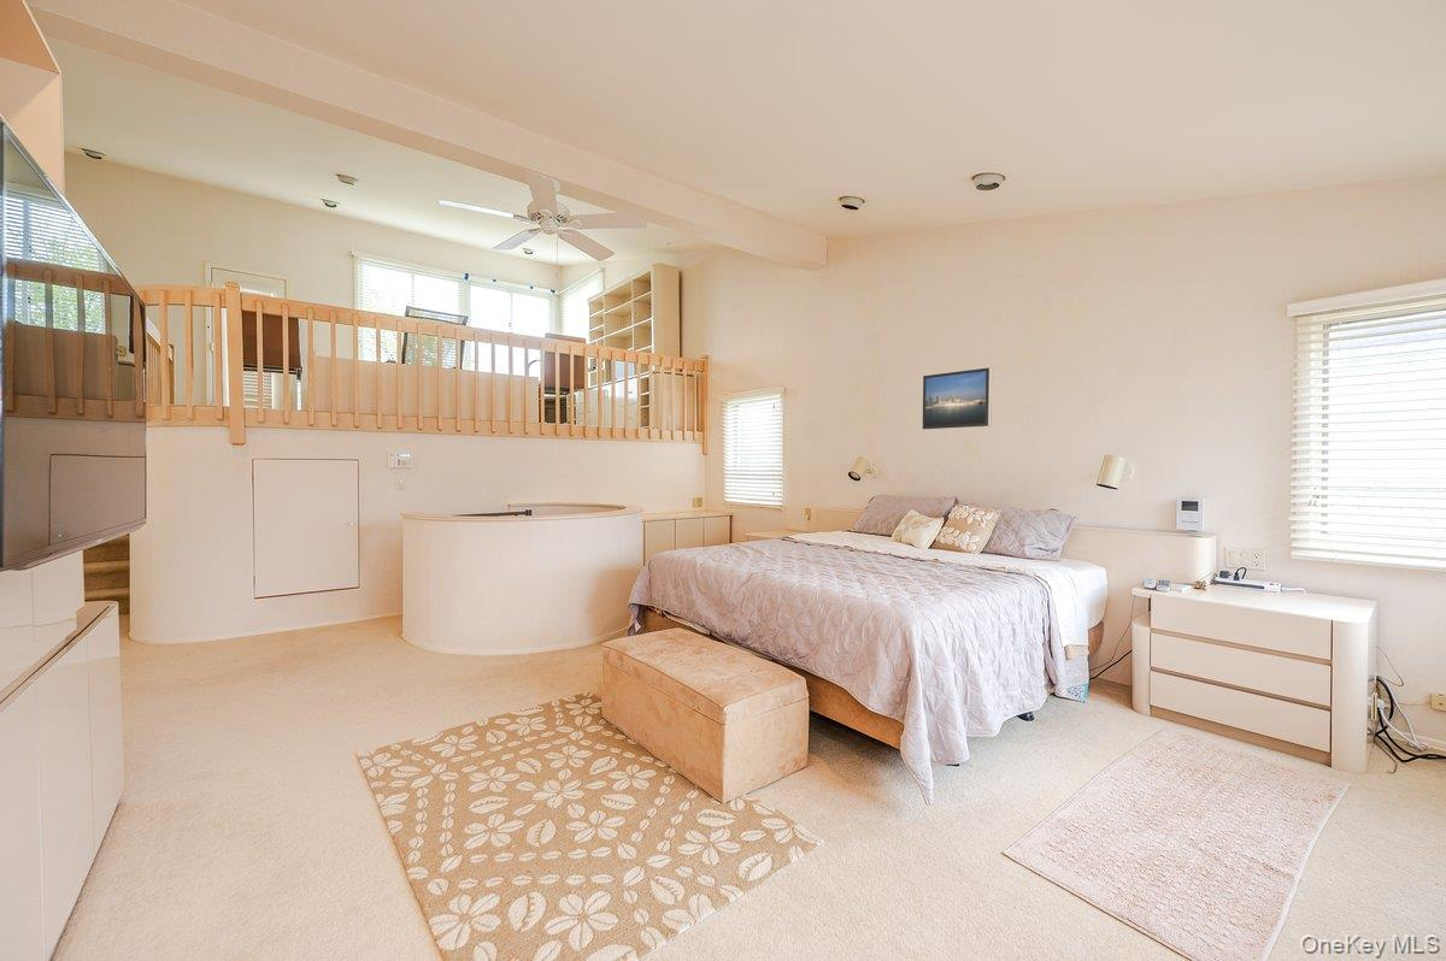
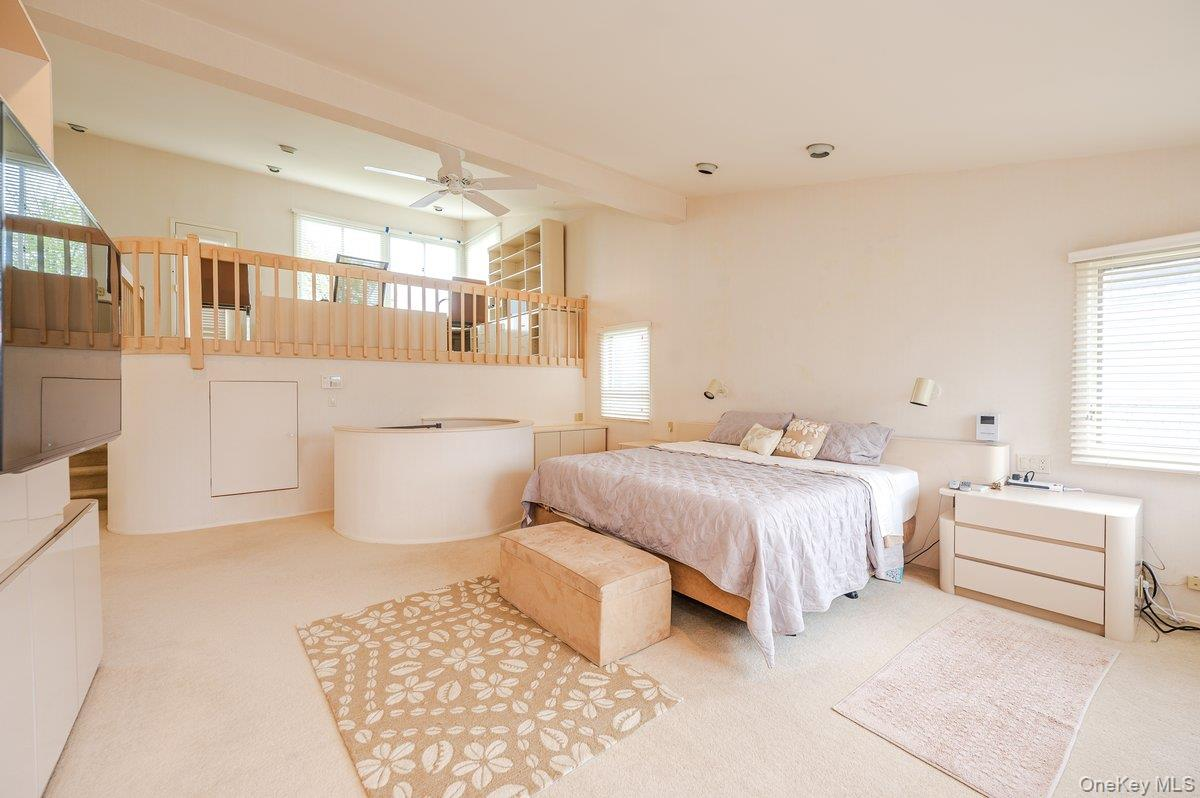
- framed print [921,366,993,431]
